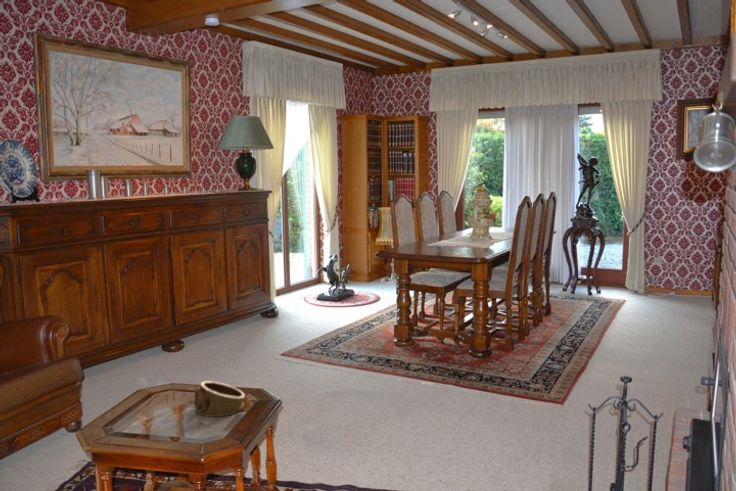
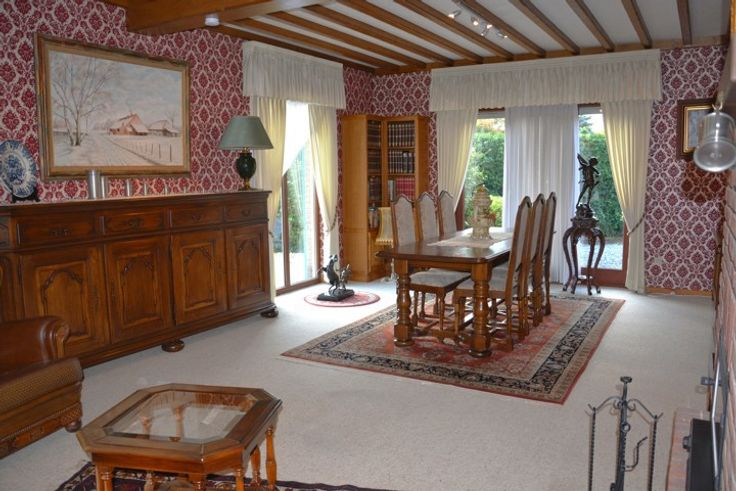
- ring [193,380,246,418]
